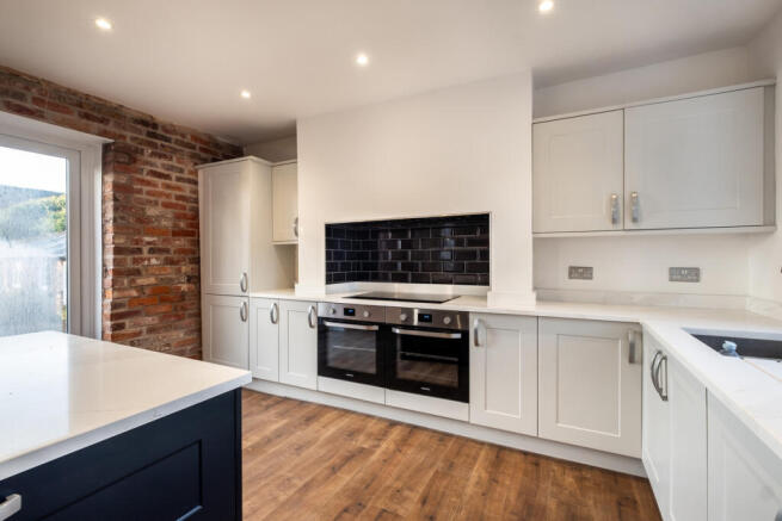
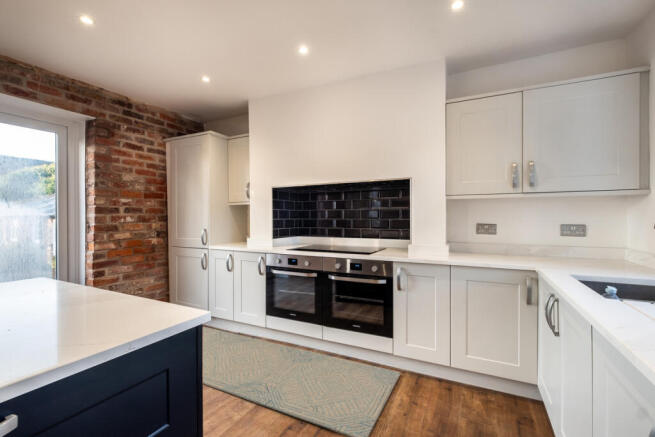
+ rug [202,326,402,437]
